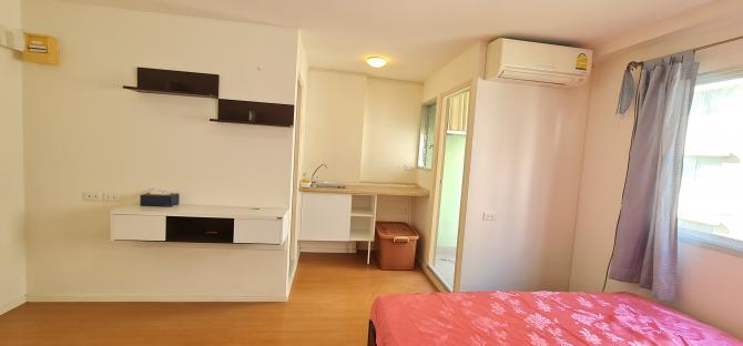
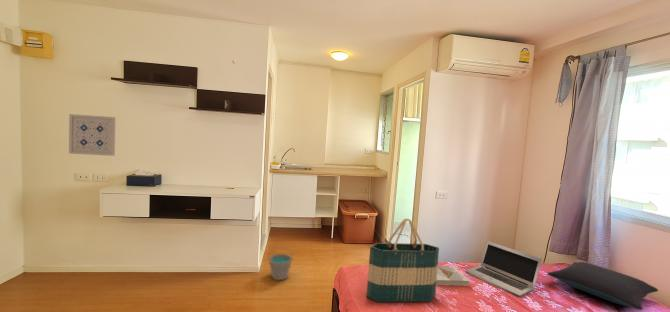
+ tote bag [365,218,440,303]
+ laptop [464,240,543,298]
+ bucket [268,246,294,281]
+ wall art [68,113,116,157]
+ book [436,265,470,287]
+ pillow [546,261,659,311]
